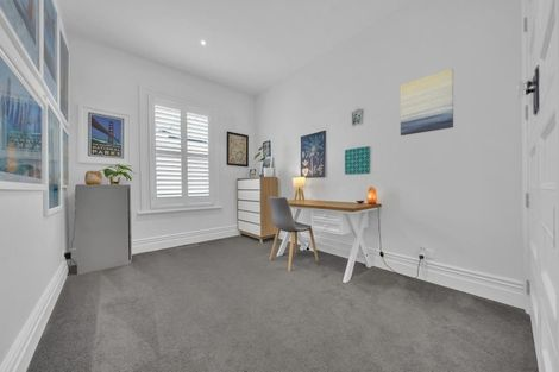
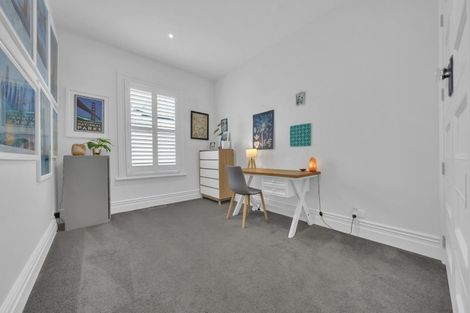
- wall art [400,68,454,137]
